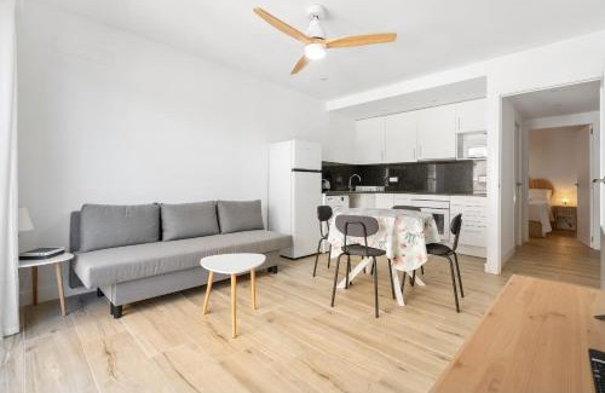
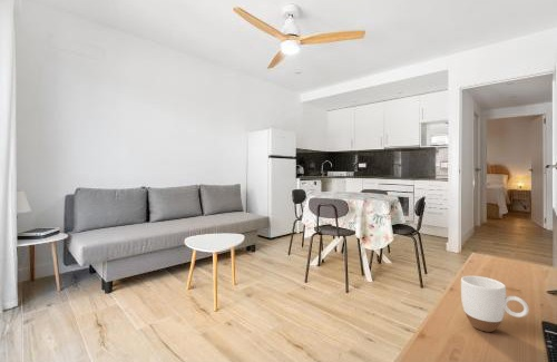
+ mug [460,275,530,333]
